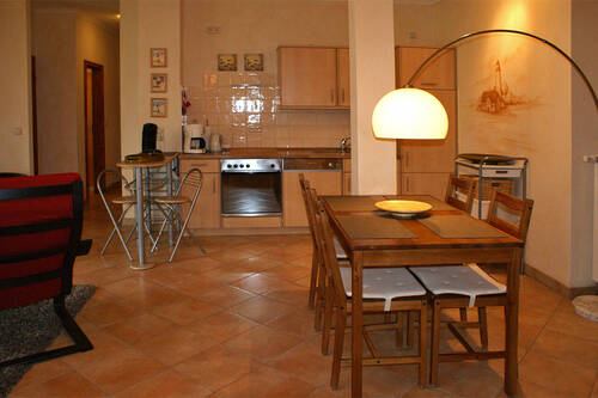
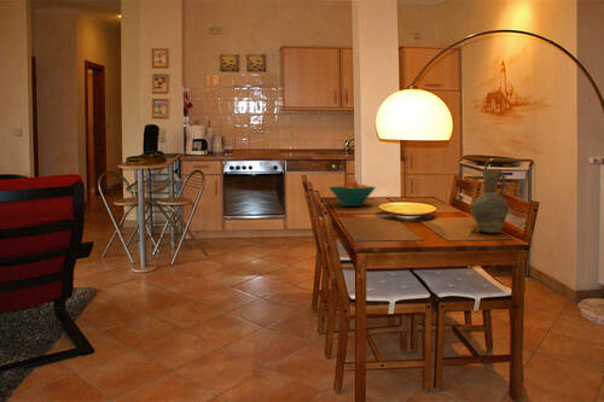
+ pitcher [471,168,510,234]
+ fruit bowl [327,177,377,208]
